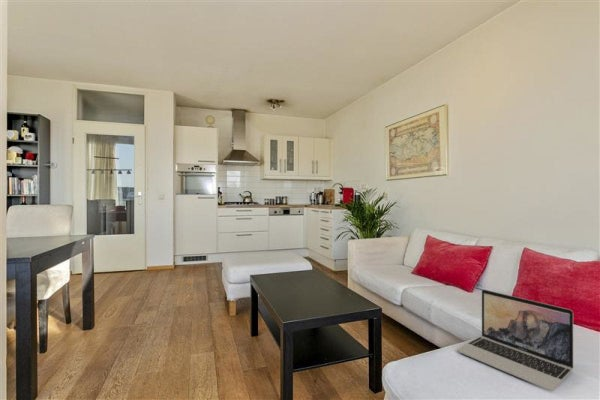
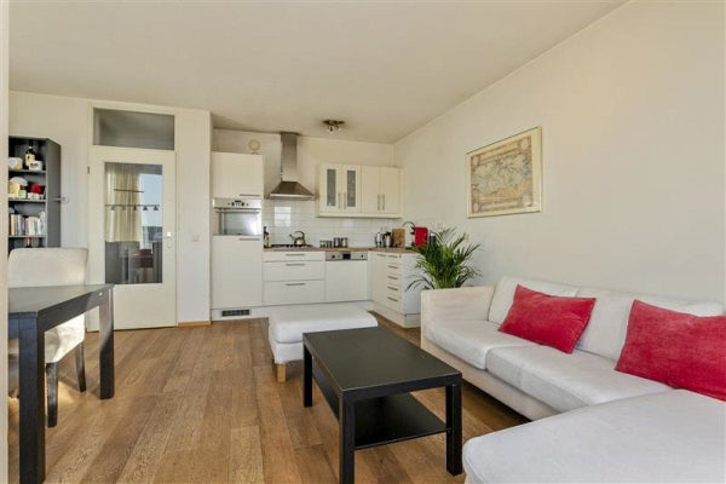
- laptop [456,289,574,392]
